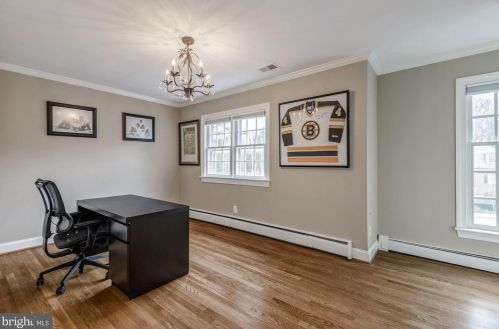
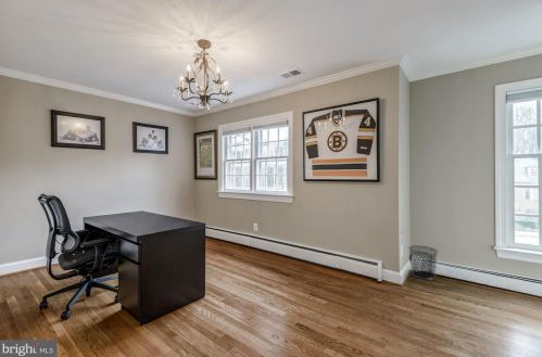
+ waste bin [407,244,439,281]
